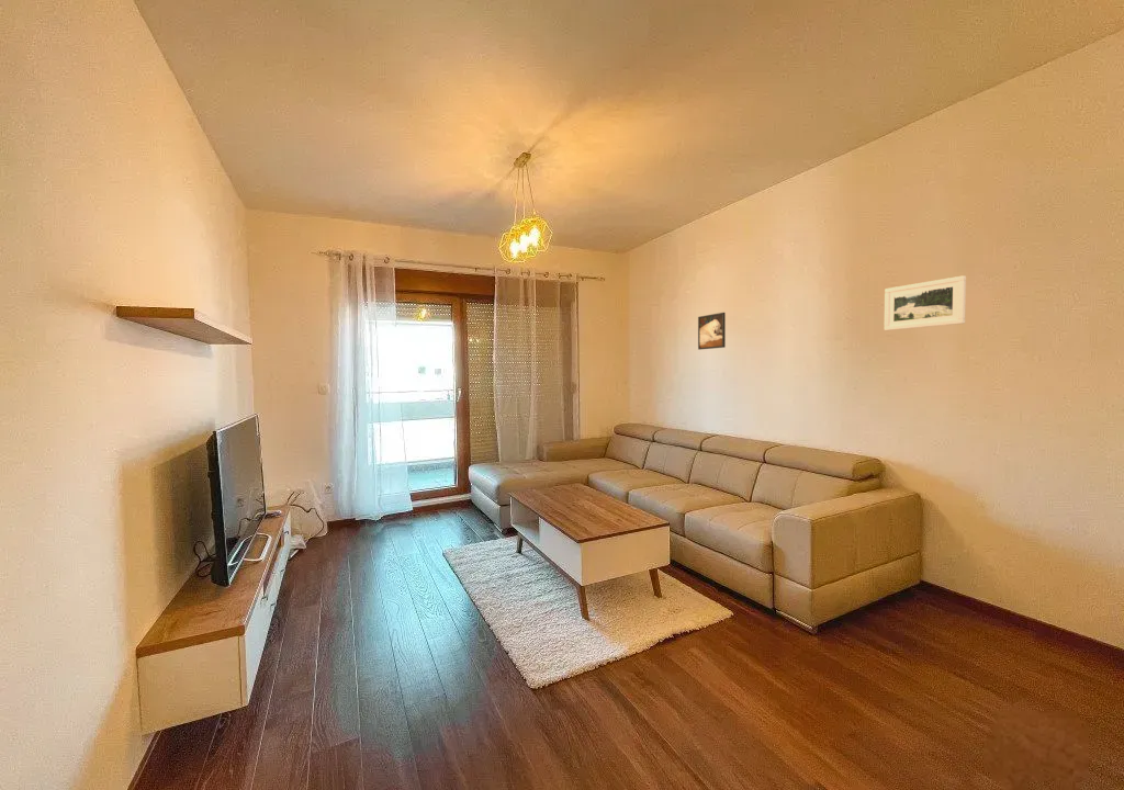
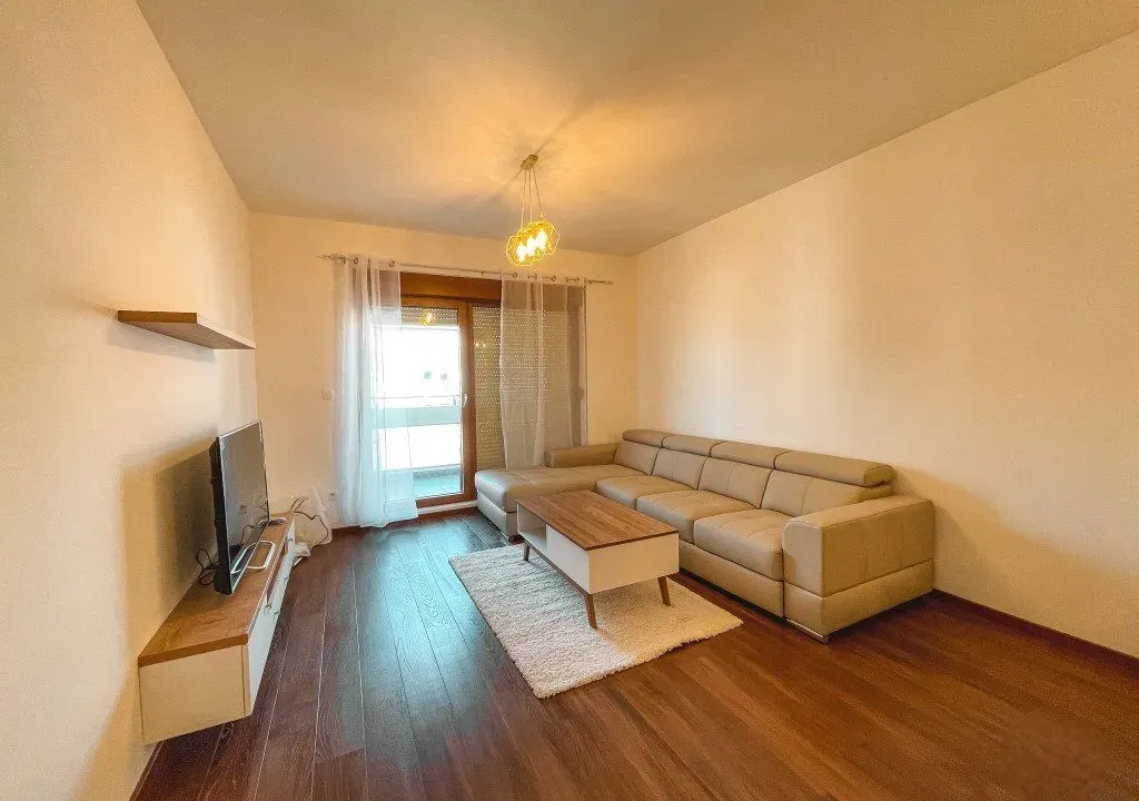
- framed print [697,312,727,351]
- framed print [884,274,967,331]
